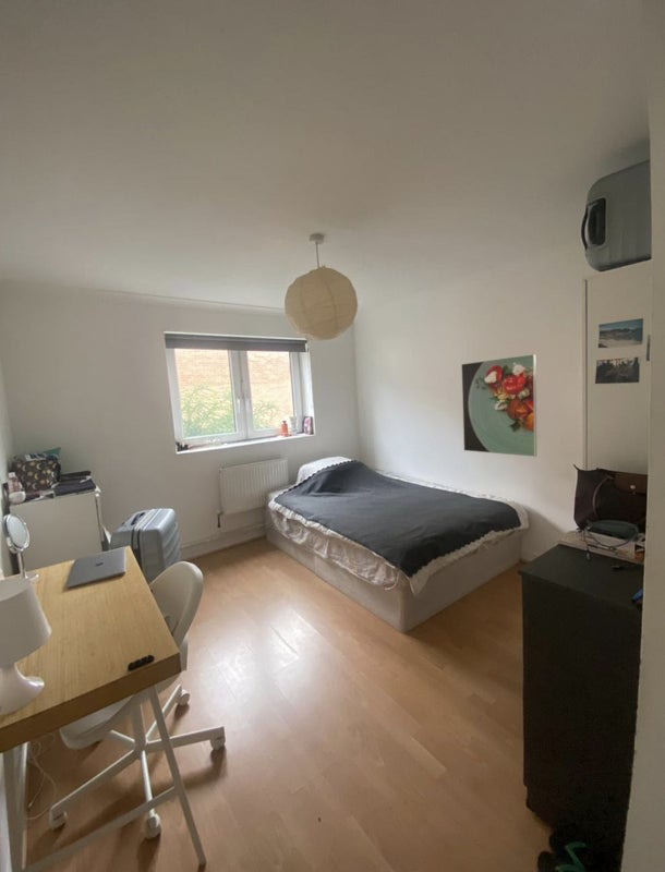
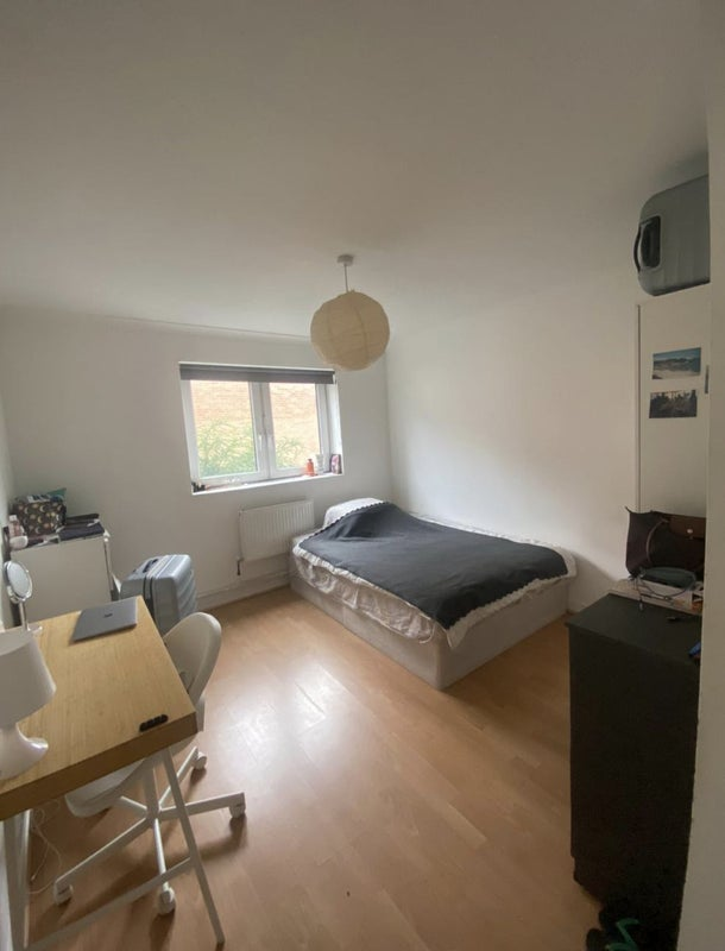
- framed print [460,353,537,458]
